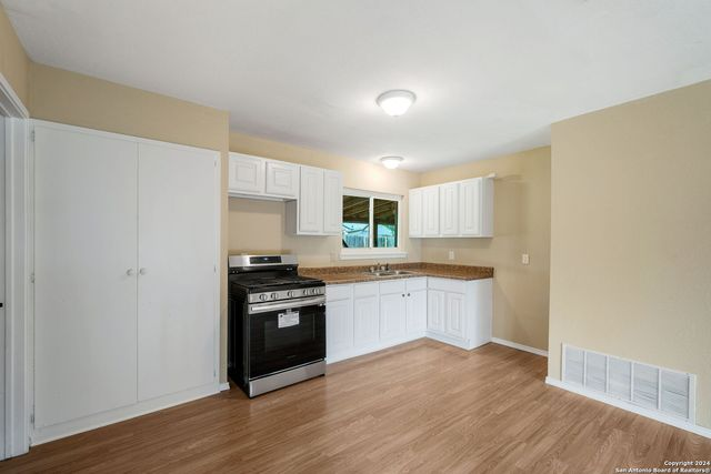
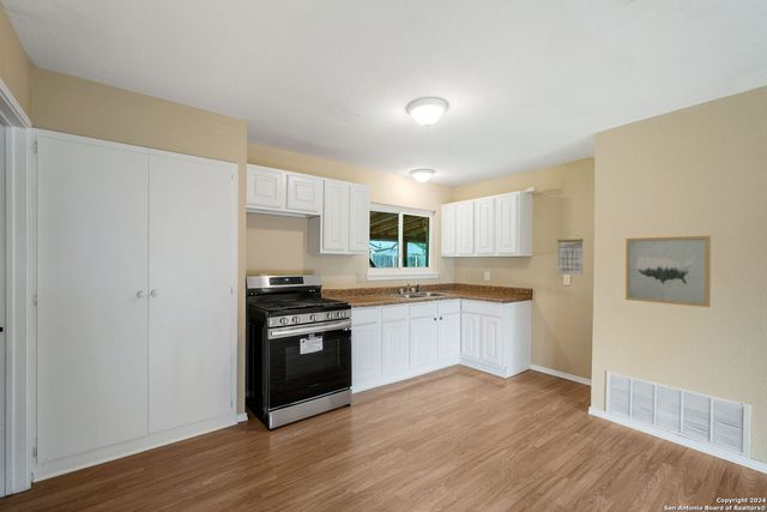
+ calendar [556,233,585,276]
+ wall art [624,235,712,308]
